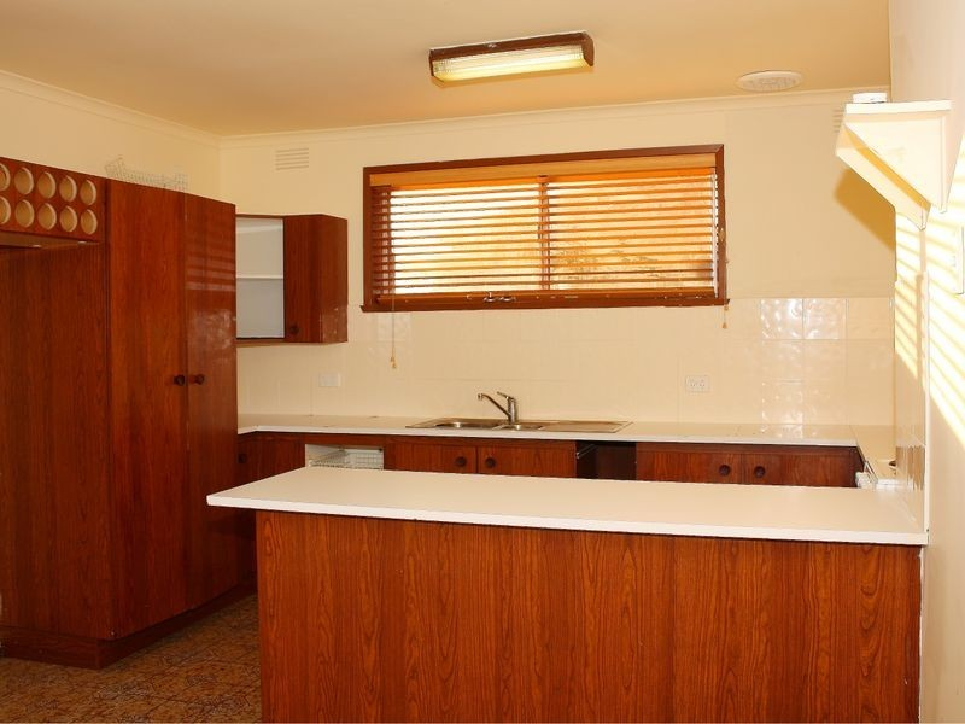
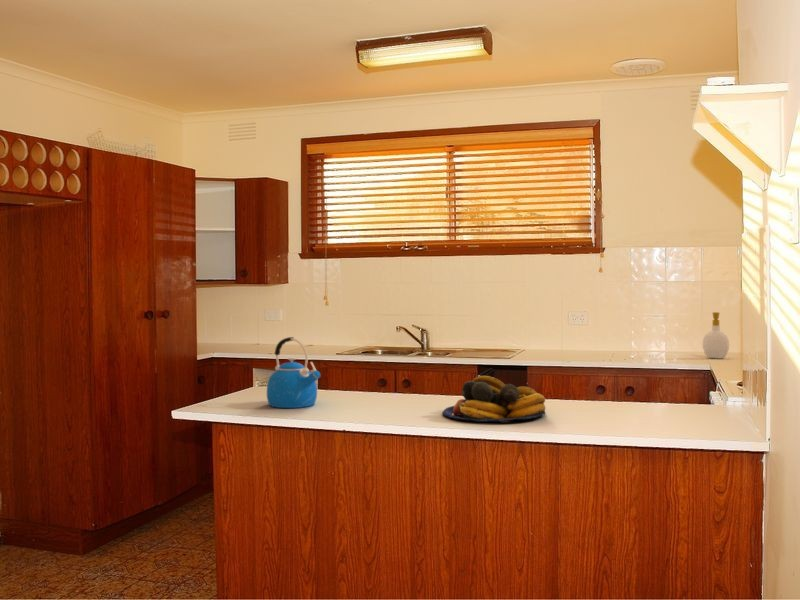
+ fruit bowl [441,375,547,423]
+ soap bottle [702,311,730,360]
+ kettle [266,336,321,409]
